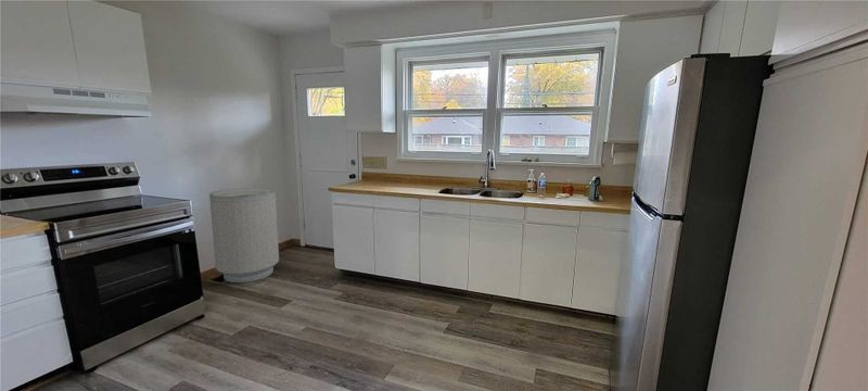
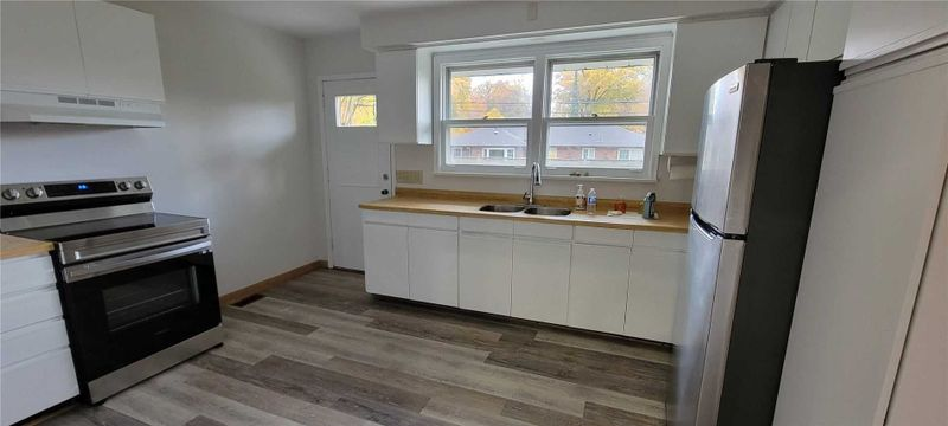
- trash can [208,187,280,283]
